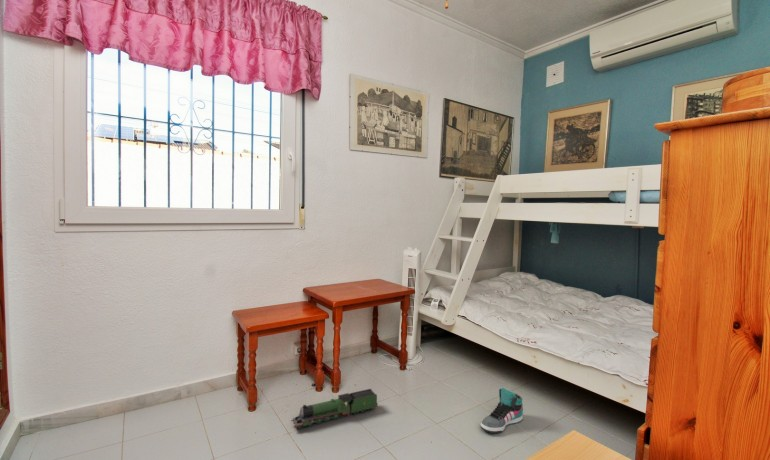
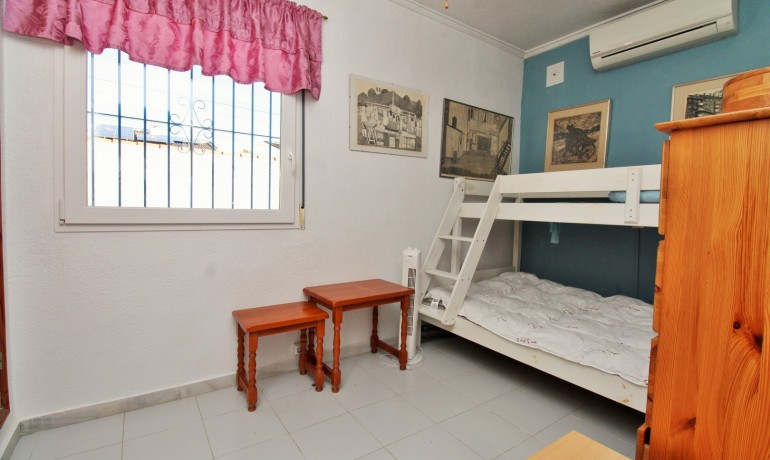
- sneaker [480,386,524,434]
- toy train [290,388,379,430]
